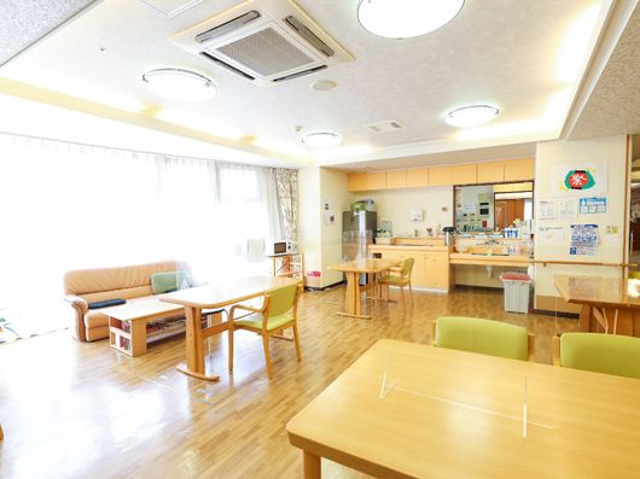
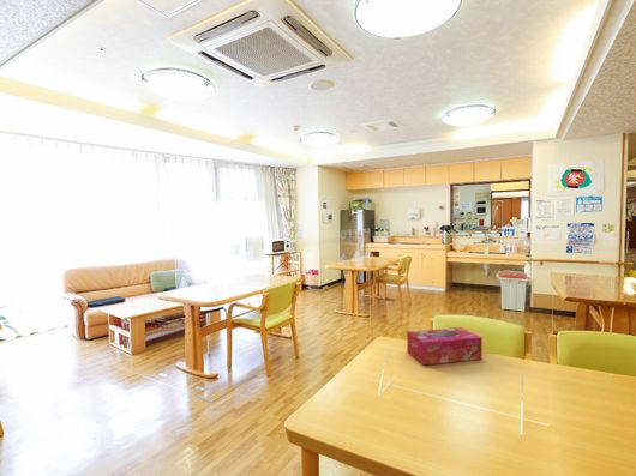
+ tissue box [406,326,484,366]
